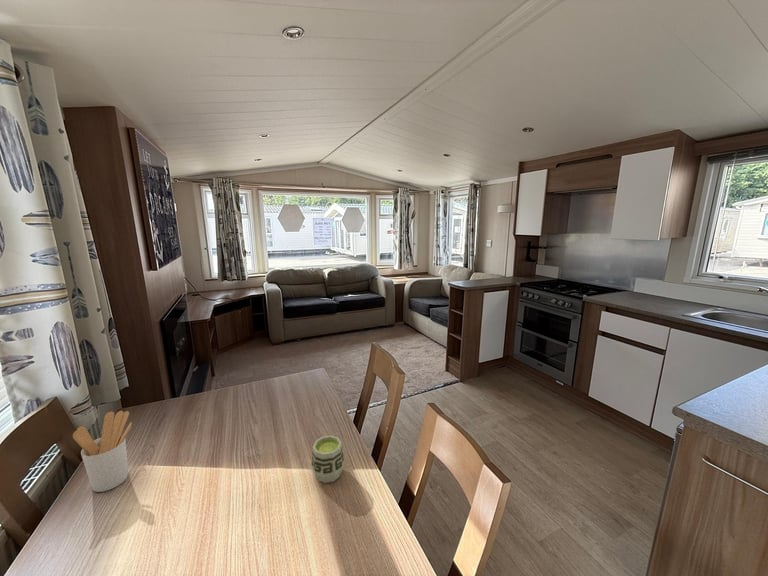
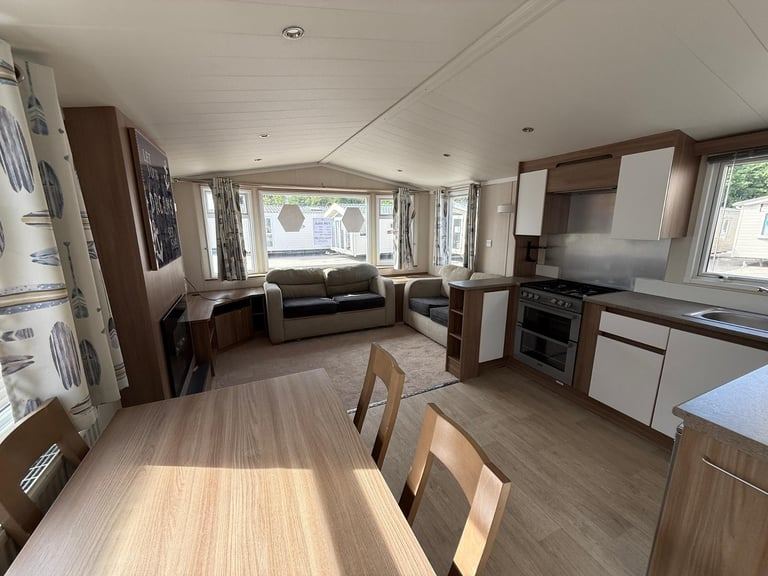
- utensil holder [72,410,133,493]
- cup [310,434,345,484]
